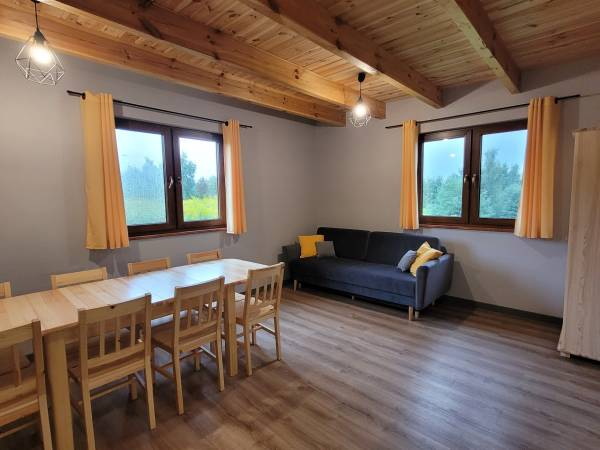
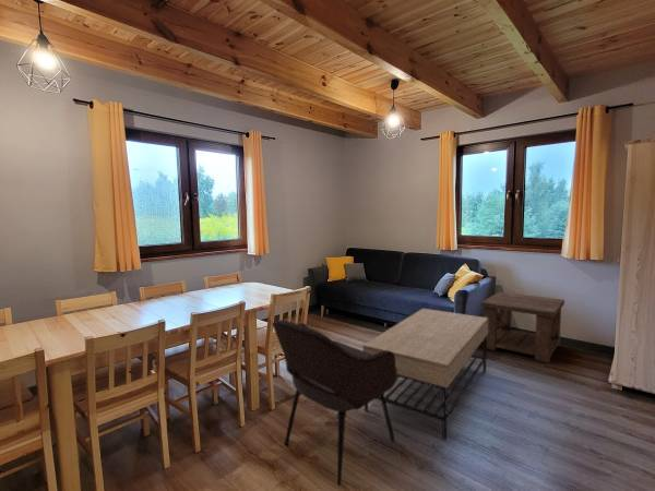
+ coffee table [361,308,488,441]
+ side table [480,291,565,364]
+ armchair [271,319,398,487]
